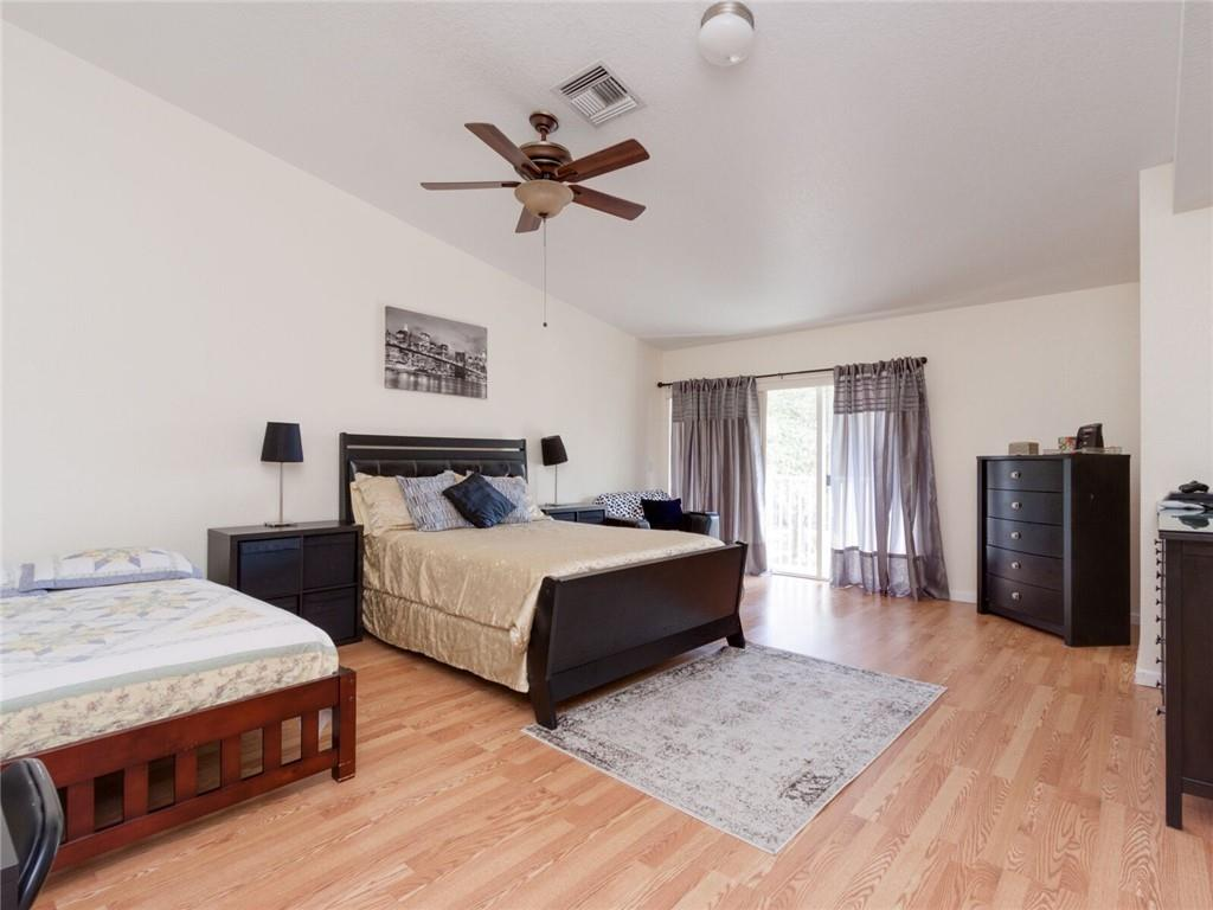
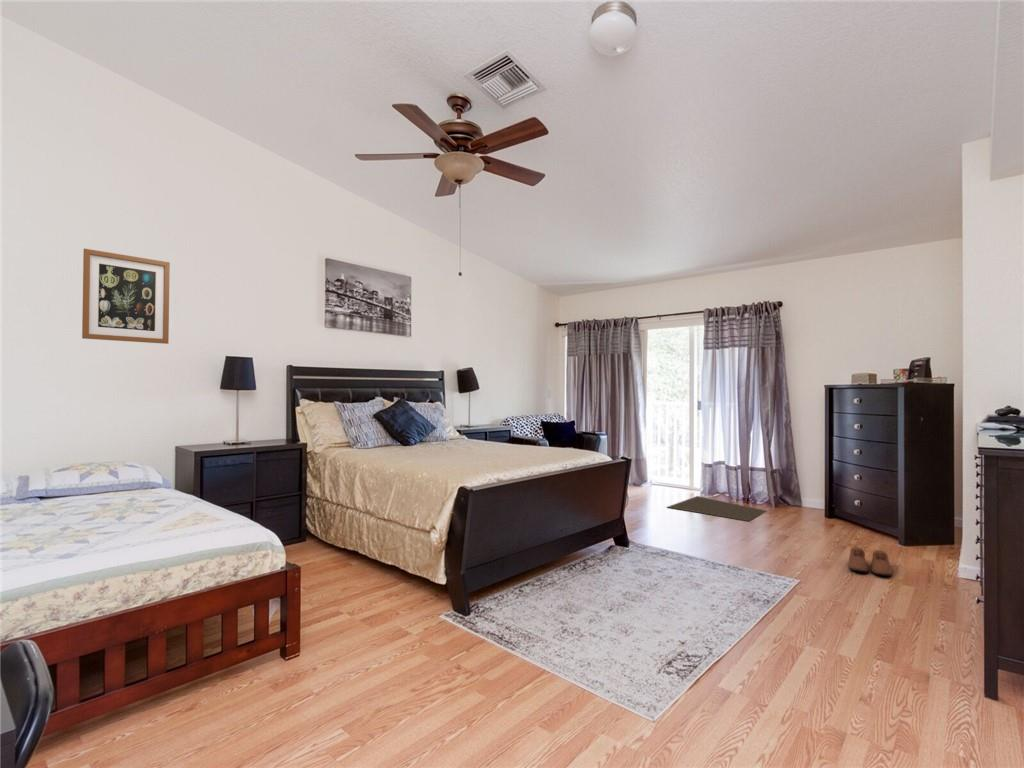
+ doormat [667,495,768,522]
+ wall art [81,248,171,345]
+ shoe [847,546,893,577]
